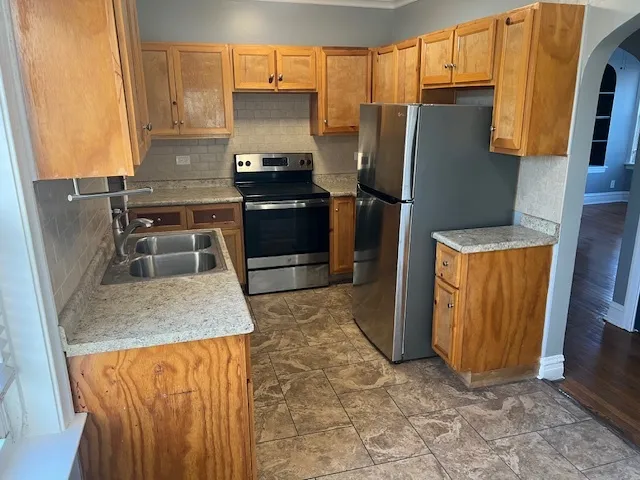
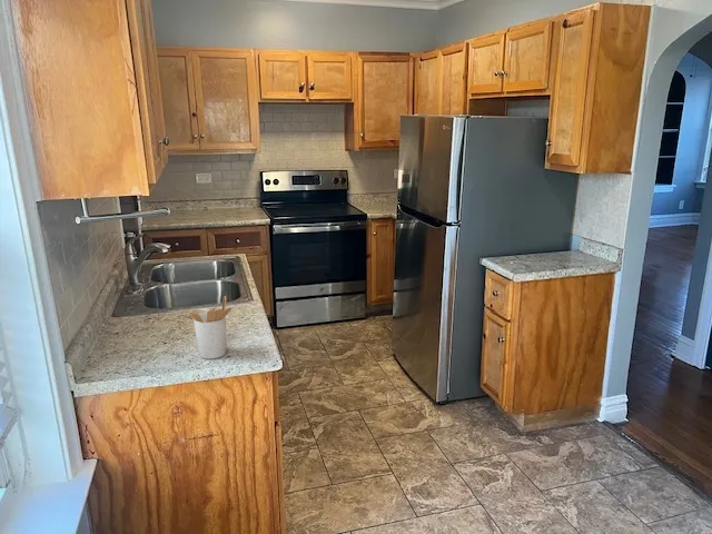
+ utensil holder [187,295,233,360]
